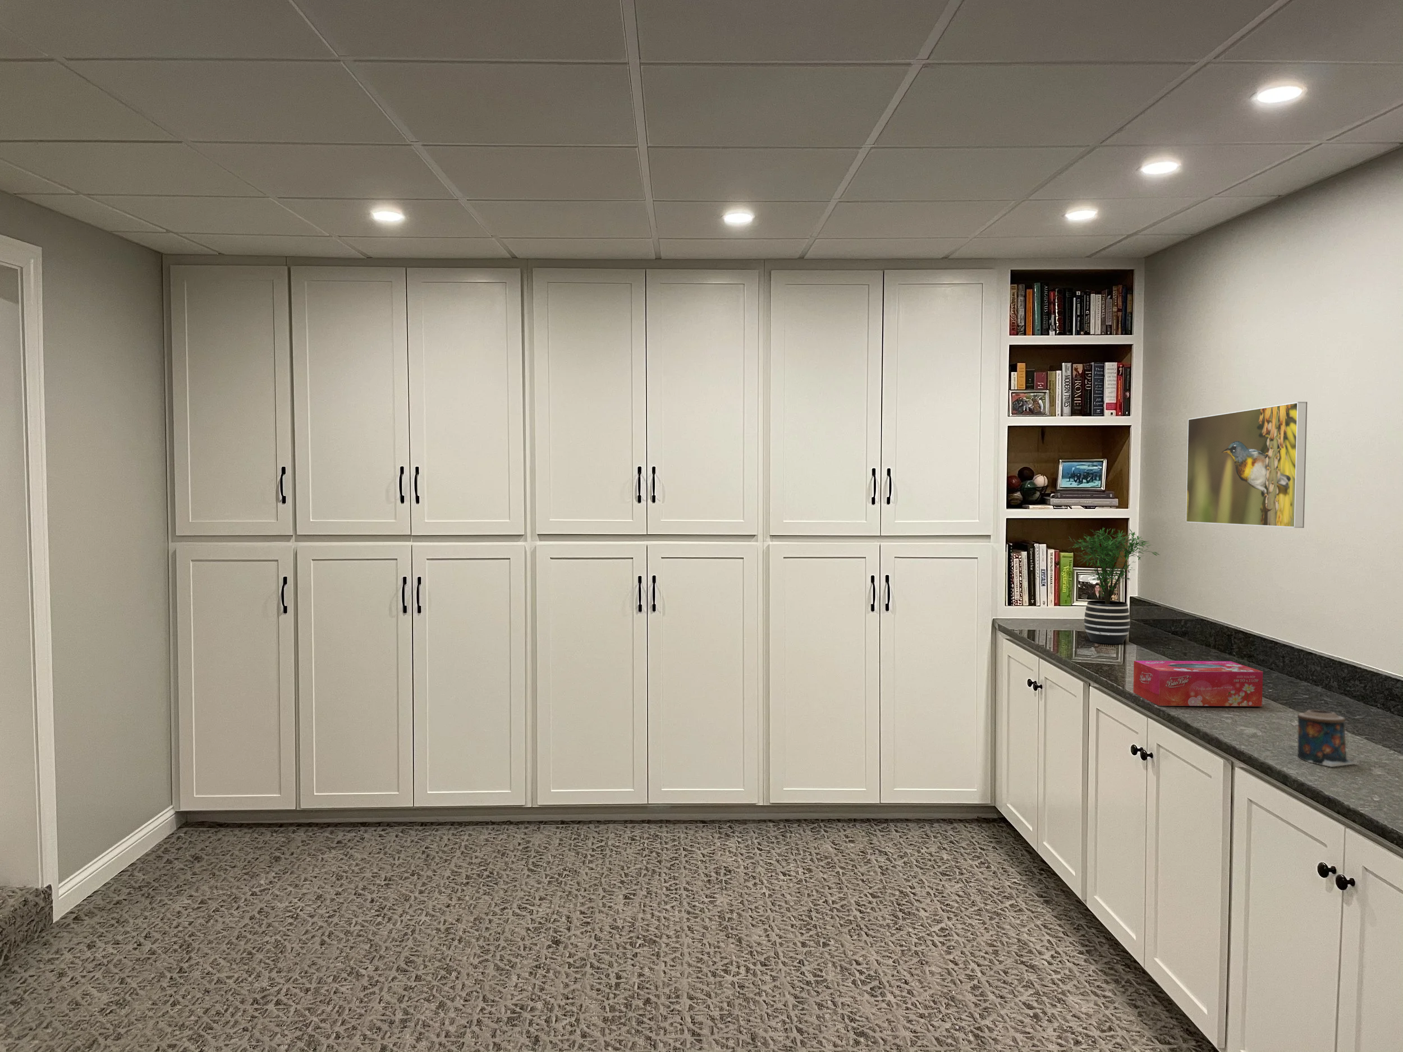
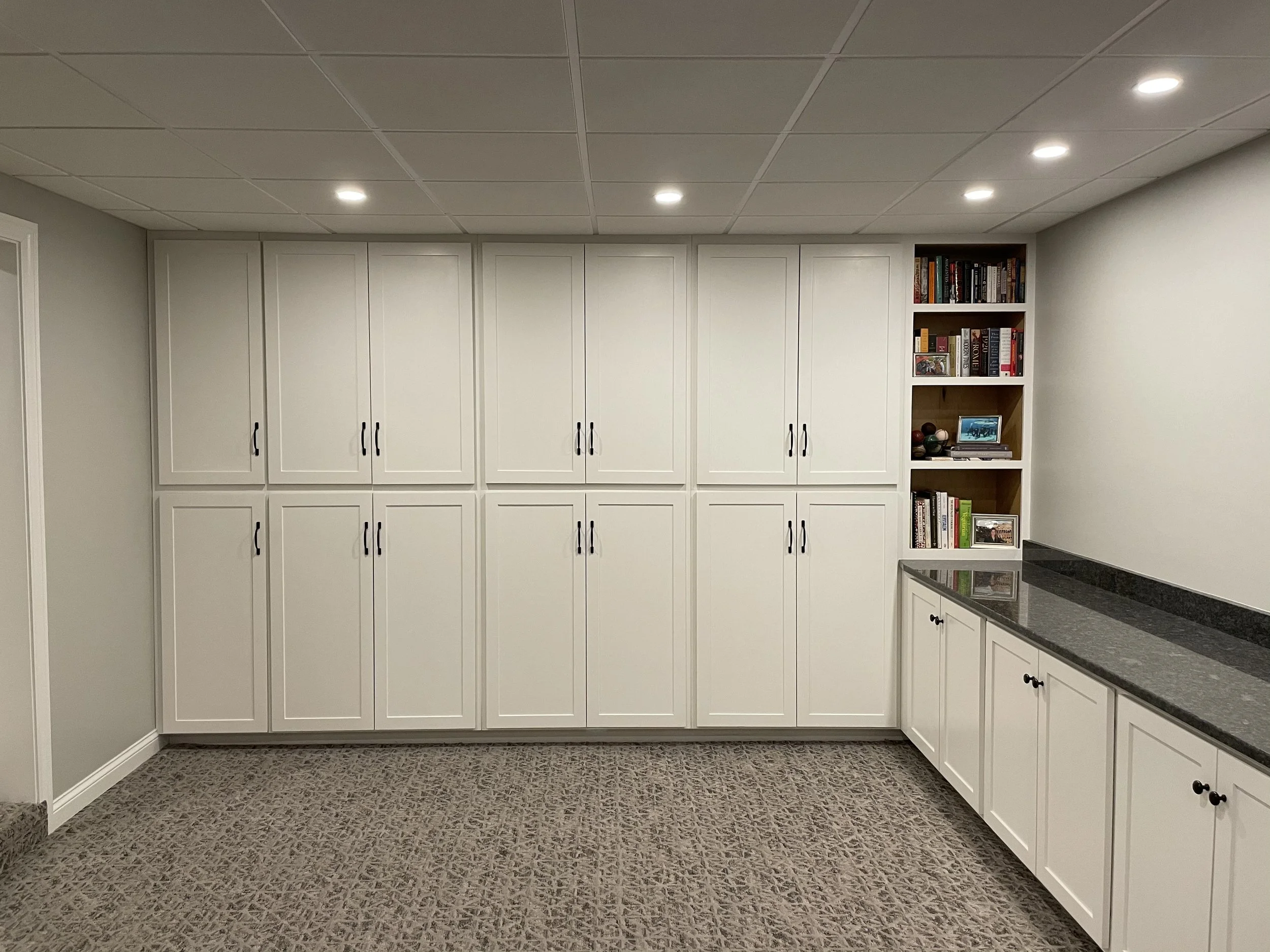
- candle [1297,709,1359,768]
- potted plant [1068,527,1160,644]
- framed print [1185,401,1308,528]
- tissue box [1132,661,1264,707]
